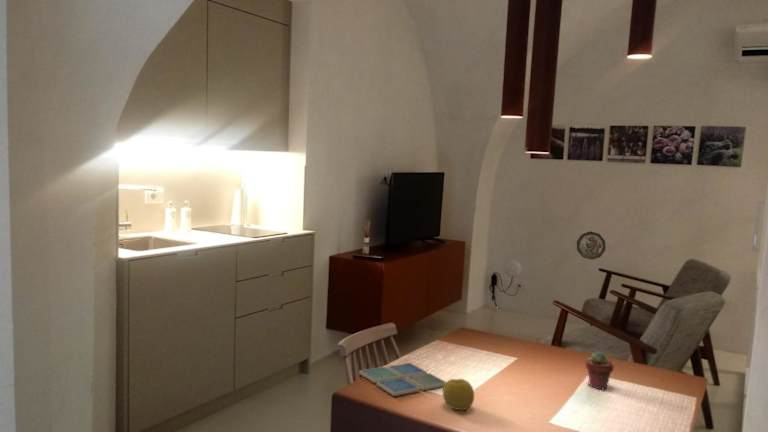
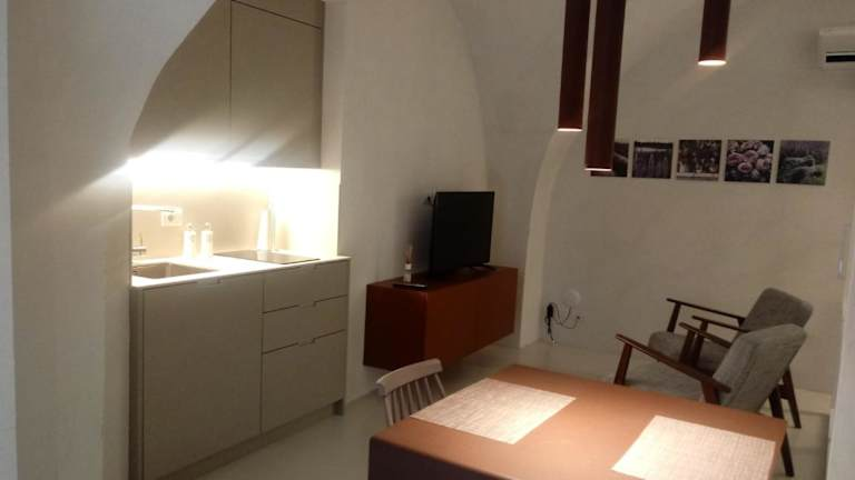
- potted succulent [585,351,615,391]
- fruit [442,378,475,411]
- decorative plate [576,231,607,261]
- drink coaster [358,362,447,397]
